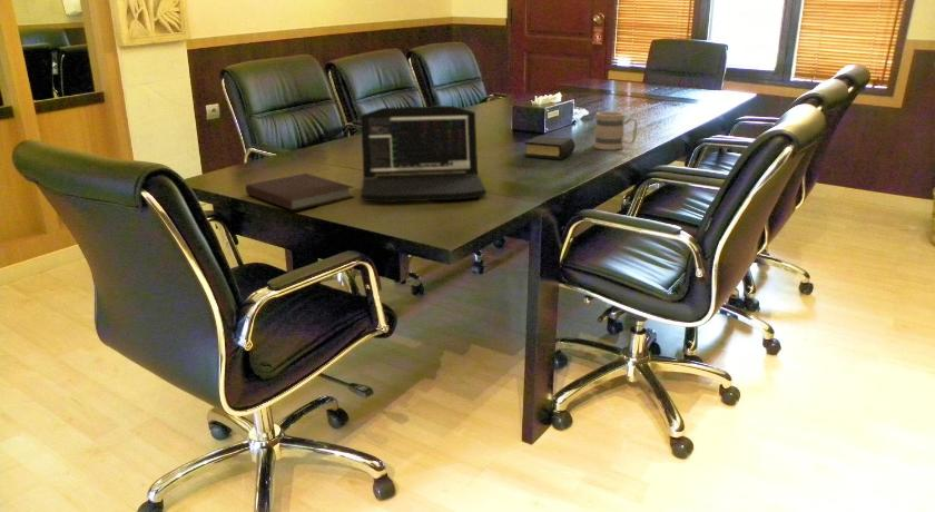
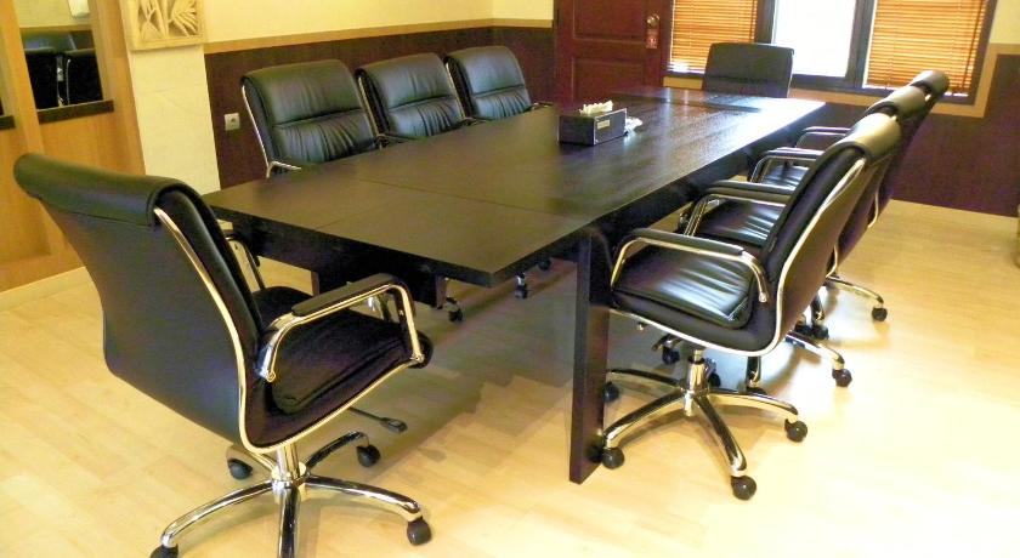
- book [523,135,577,160]
- laptop [360,105,488,204]
- notebook [245,173,355,211]
- mug [593,110,639,151]
